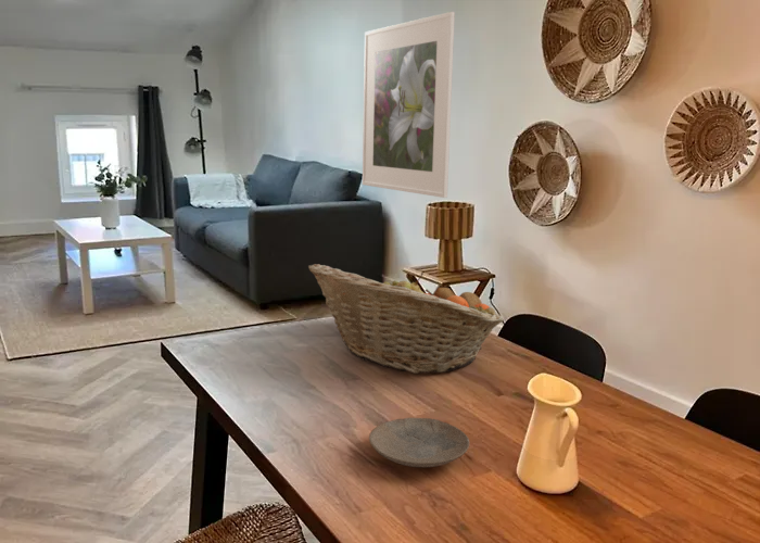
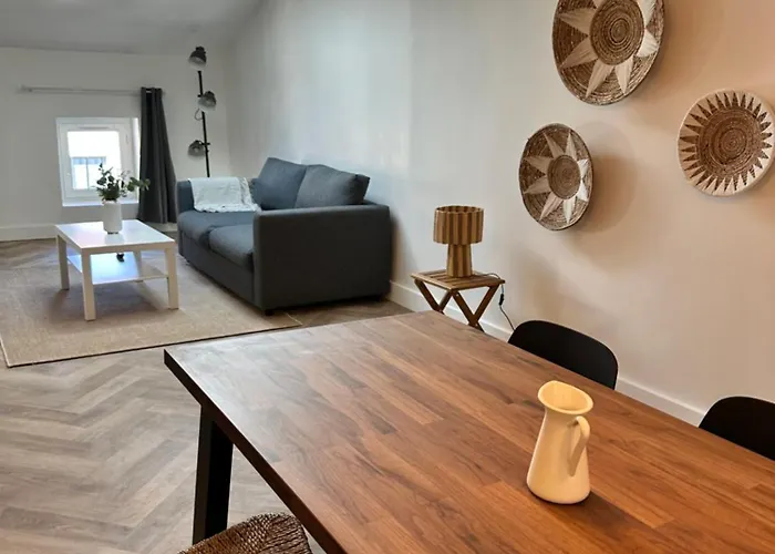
- plate [368,417,470,468]
- fruit basket [307,263,505,375]
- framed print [362,11,456,199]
